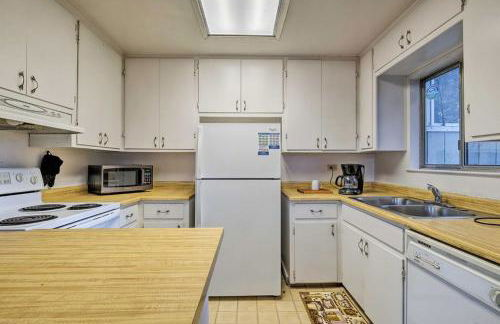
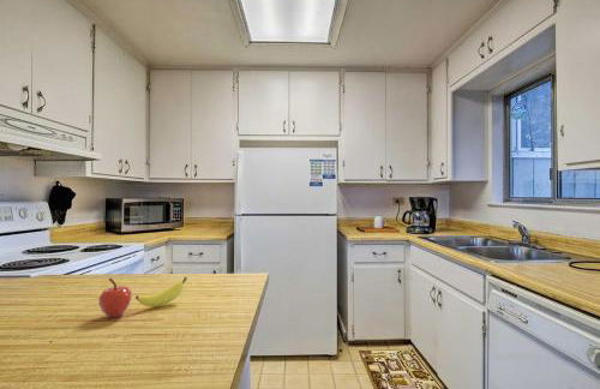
+ fruit [97,276,188,319]
